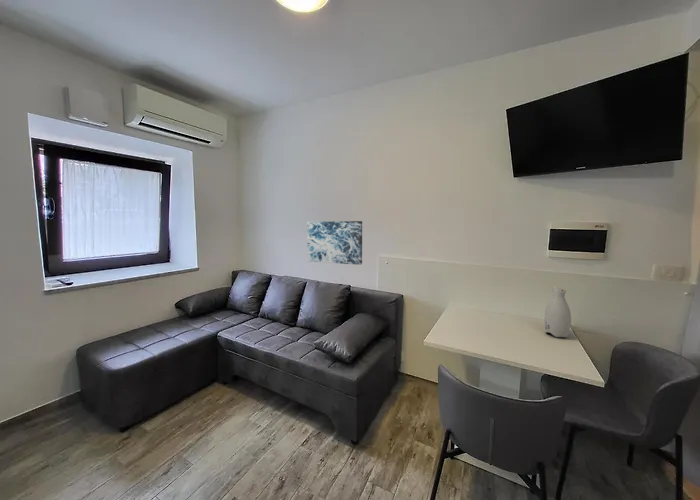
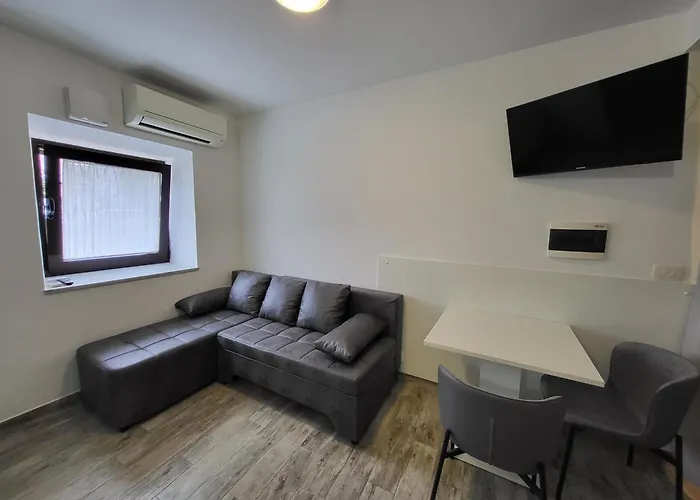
- vase [543,286,572,338]
- wall art [306,220,363,266]
